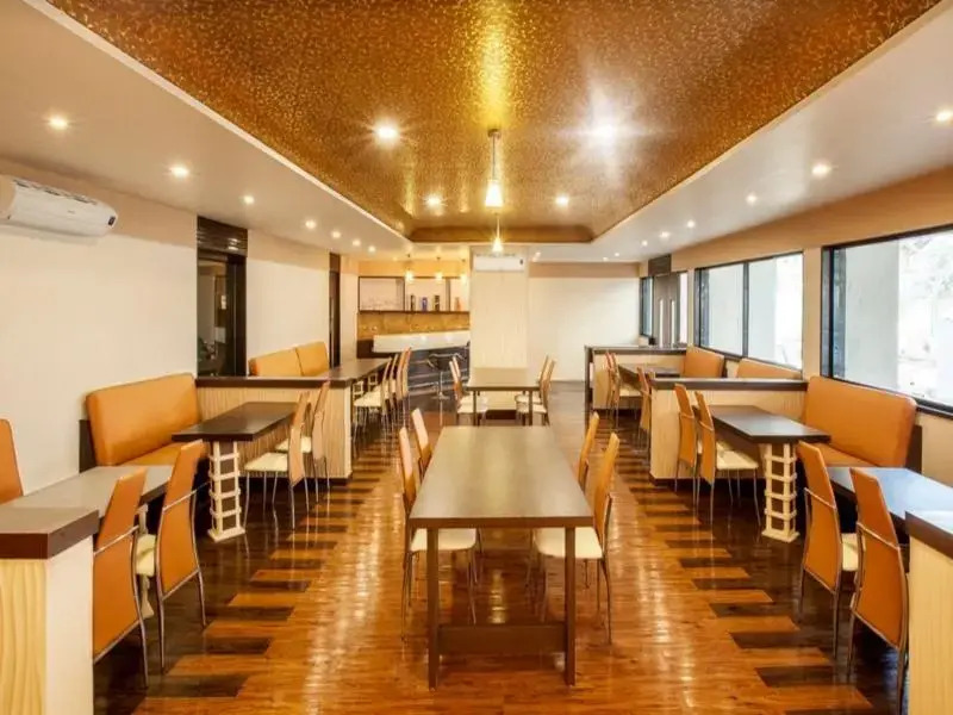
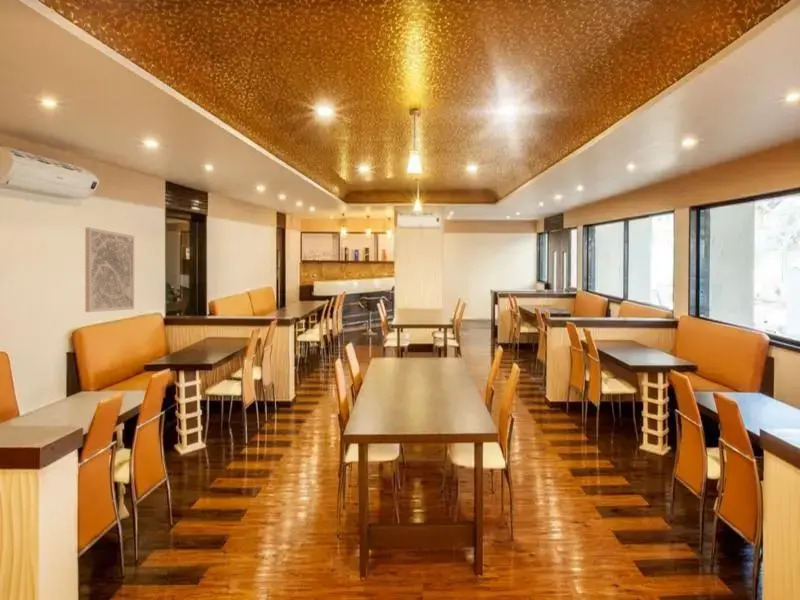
+ wall art [84,227,135,313]
